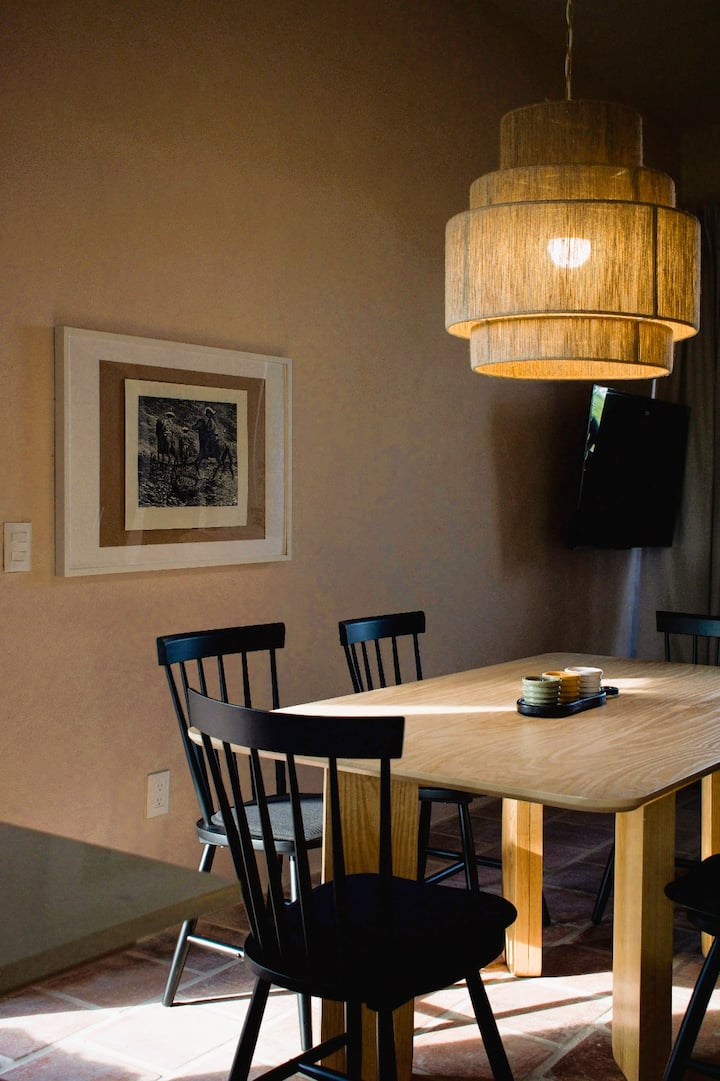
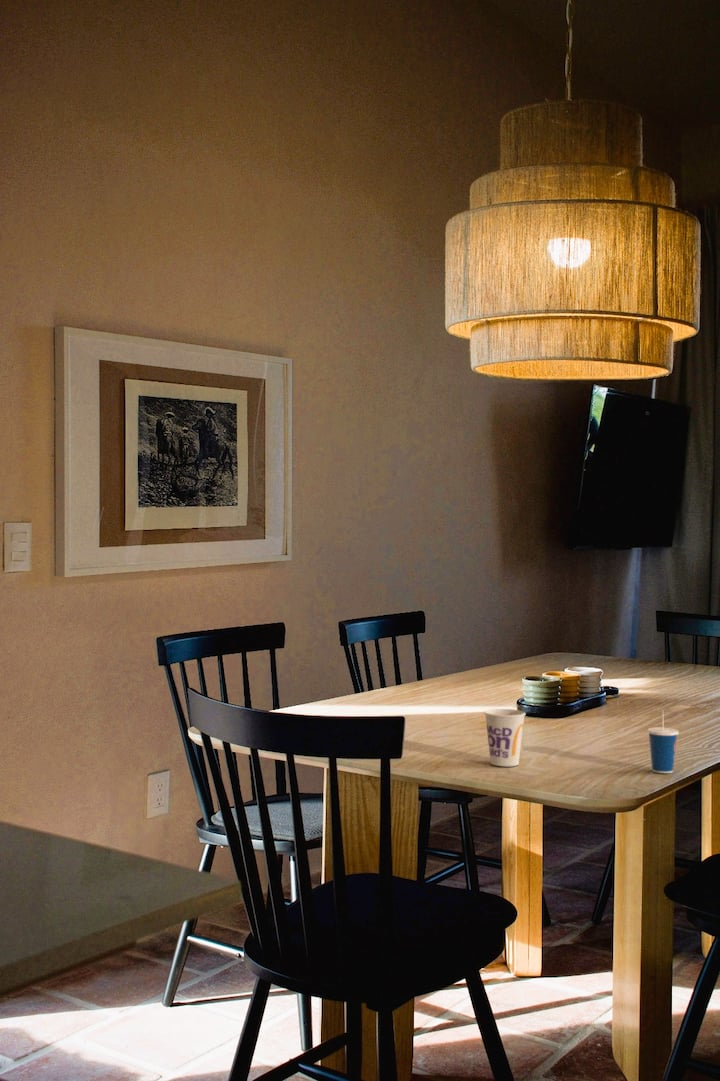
+ cup [646,708,680,774]
+ cup [483,708,527,767]
